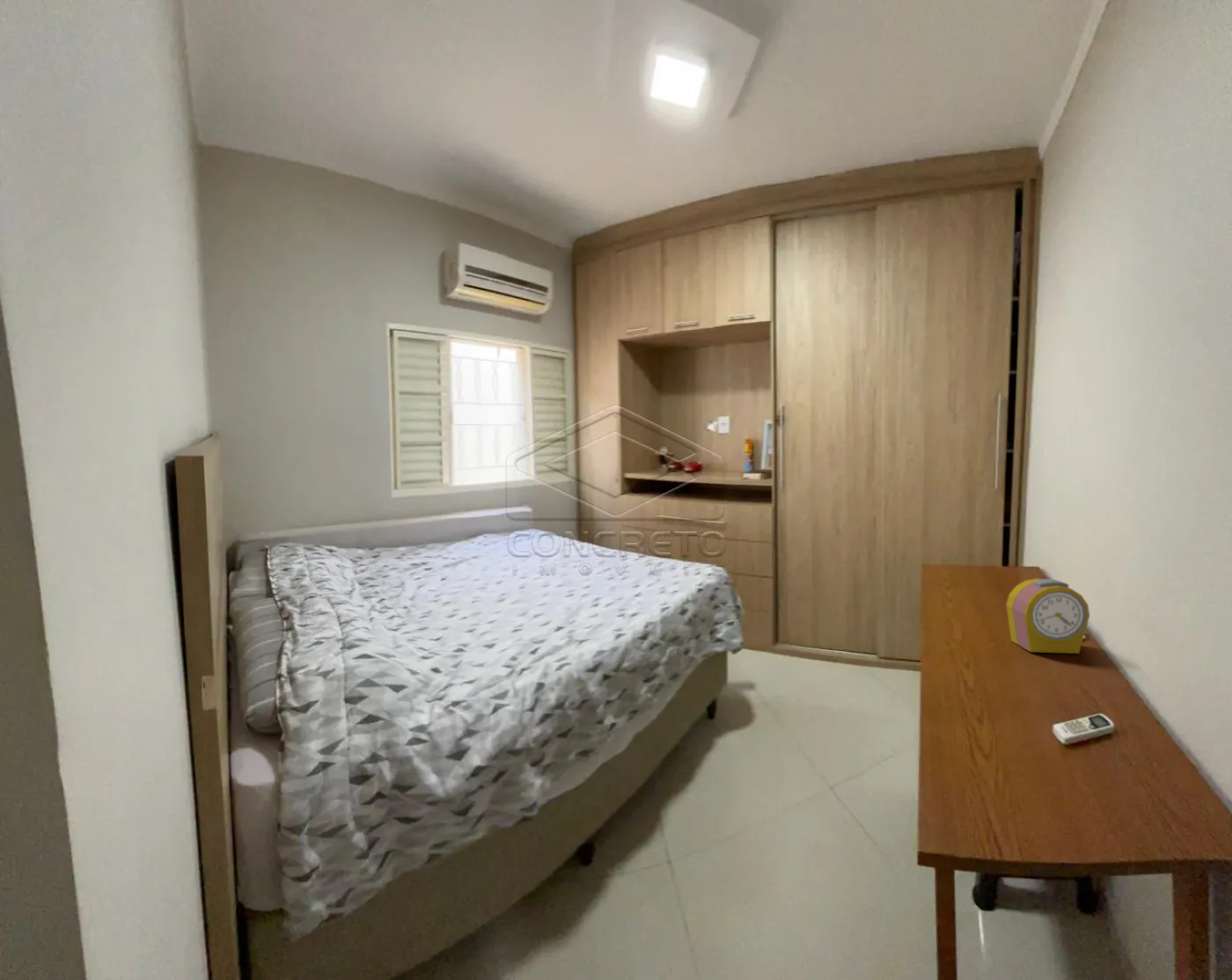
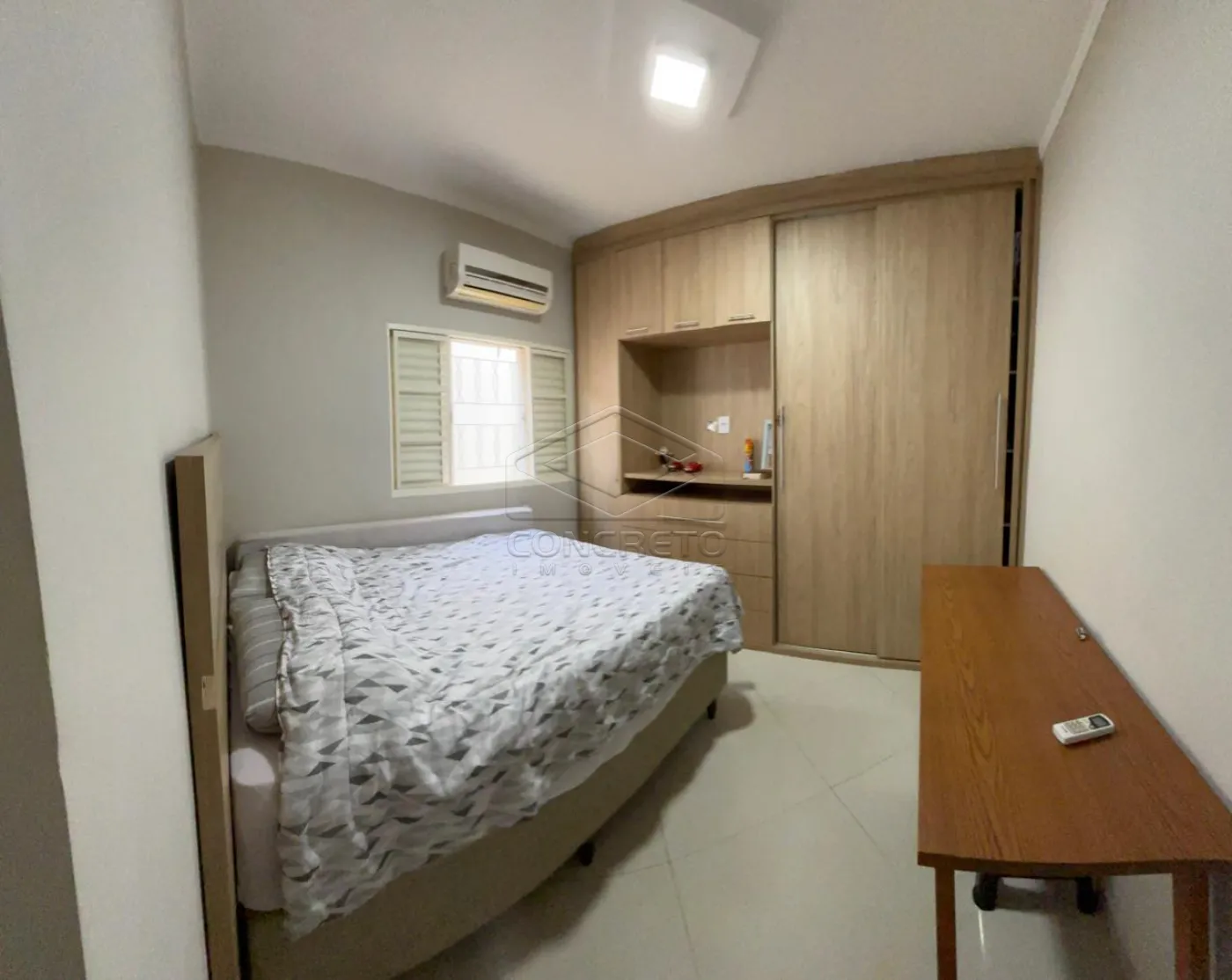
- alarm clock [1005,578,1090,655]
